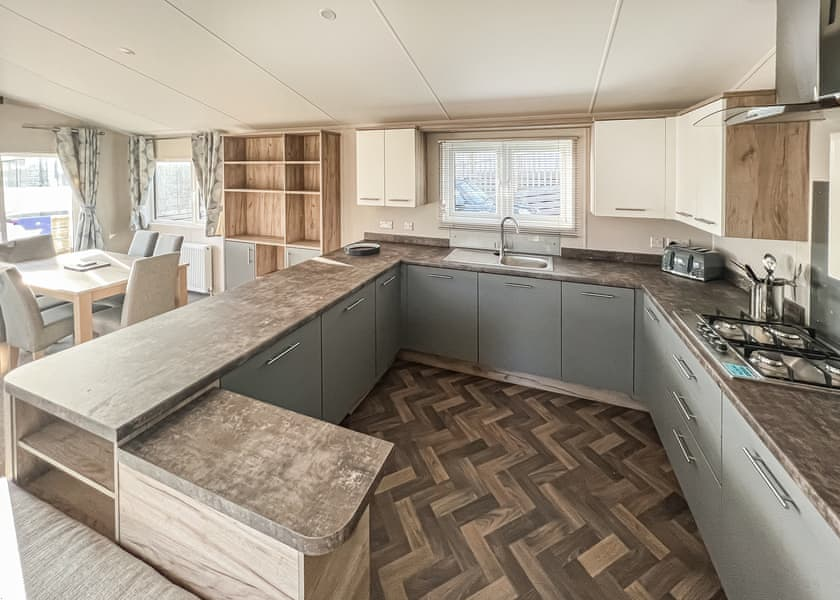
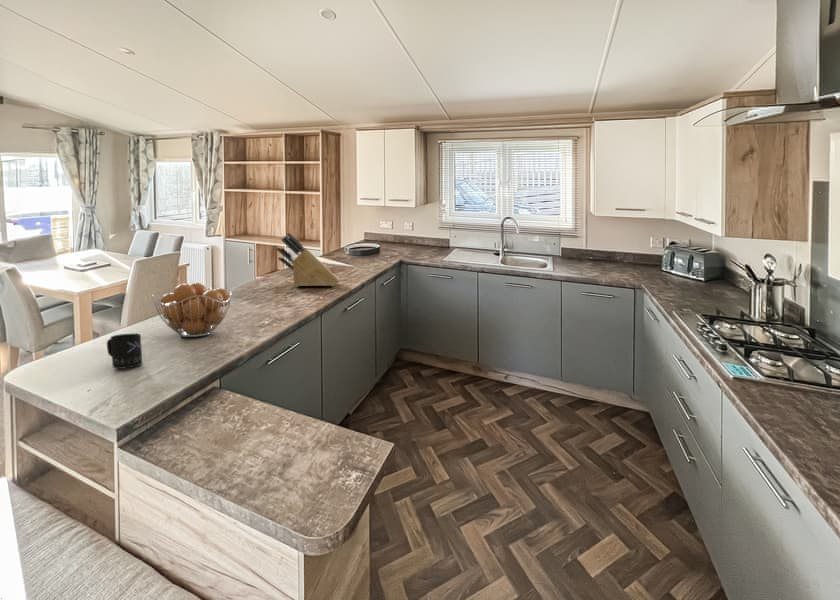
+ knife block [275,232,341,288]
+ mug [106,333,143,370]
+ fruit basket [151,282,233,338]
